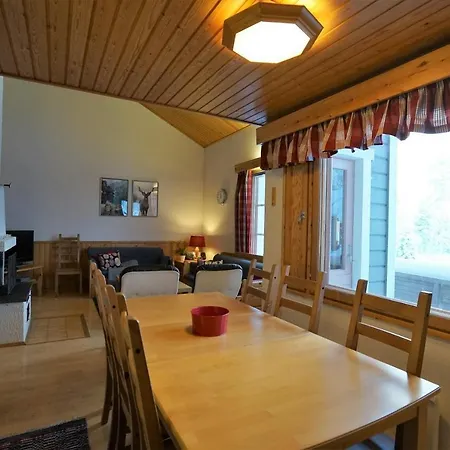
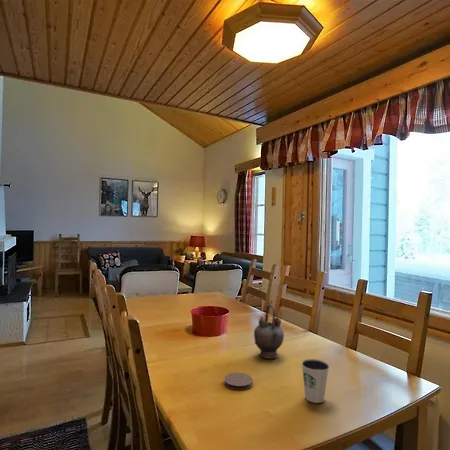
+ teapot [253,303,285,360]
+ dixie cup [301,358,330,404]
+ coaster [223,372,254,391]
